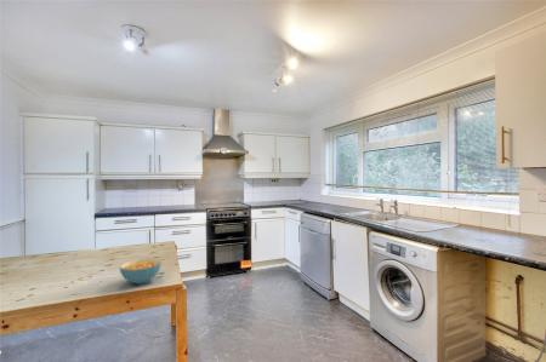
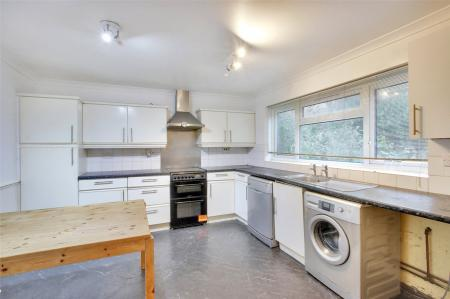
- cereal bowl [119,257,163,286]
